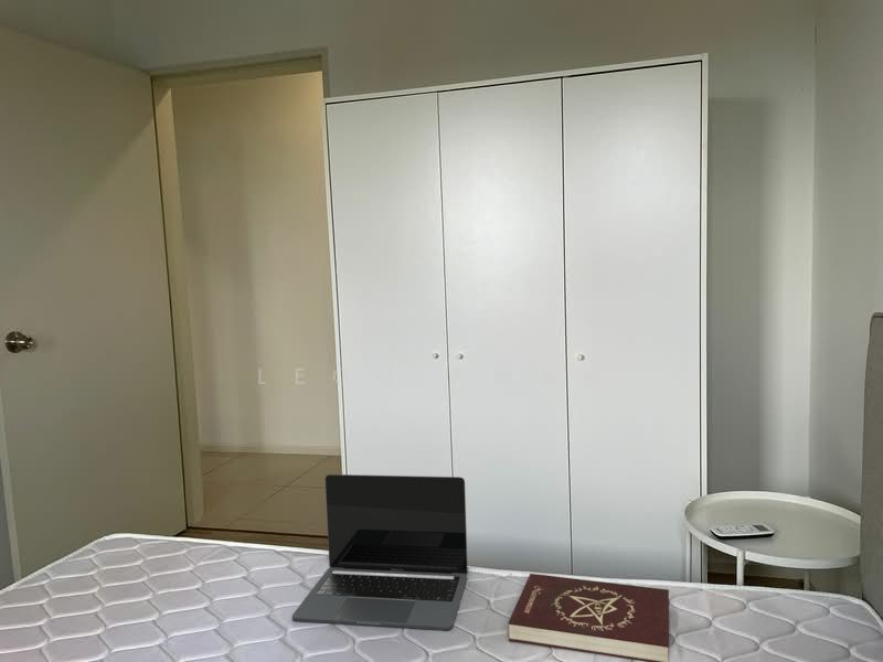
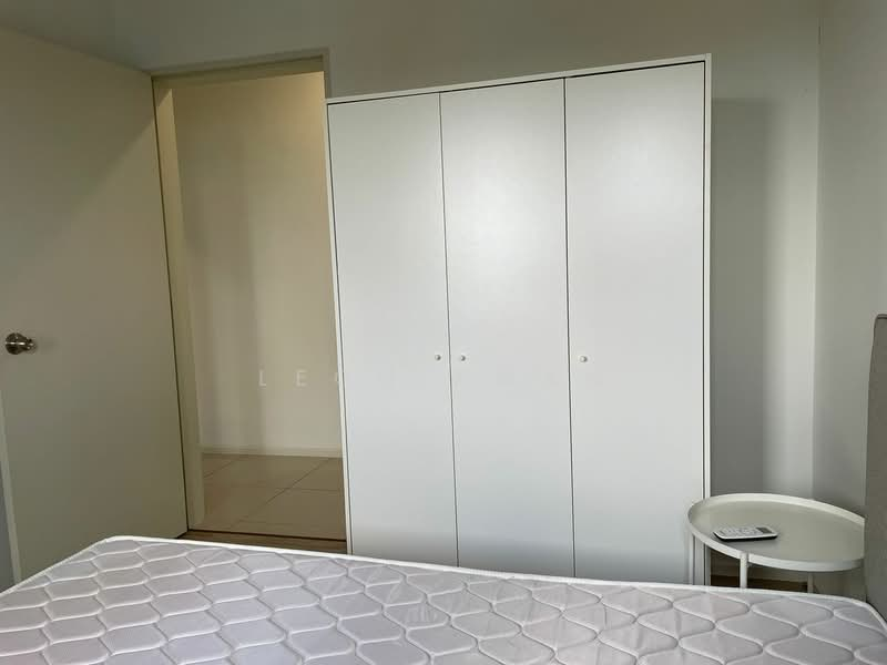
- book [508,573,670,662]
- laptop [291,473,469,631]
